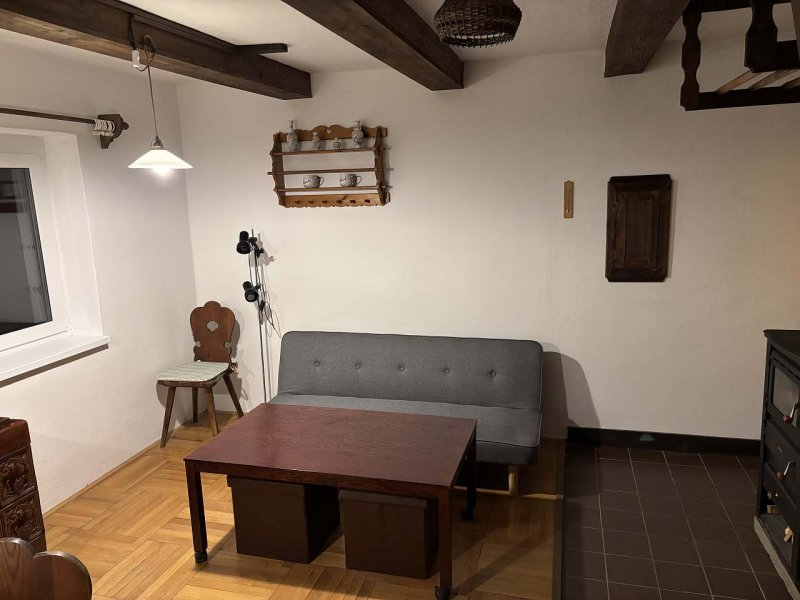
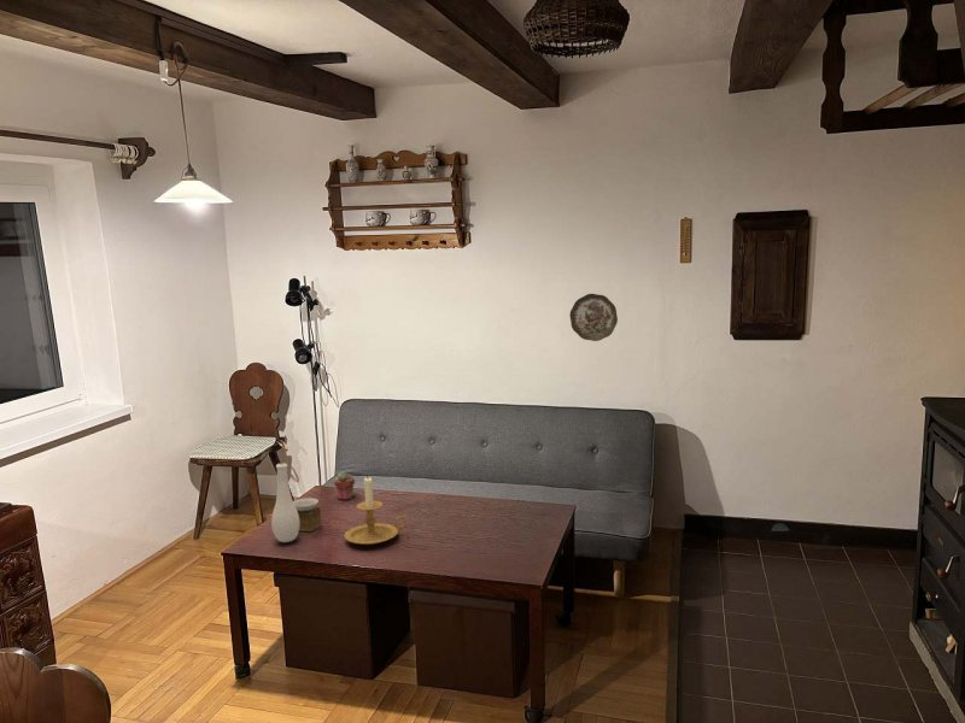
+ potted succulent [333,470,356,501]
+ candle holder [344,475,408,546]
+ decorative plate [568,293,619,342]
+ vase [270,462,322,543]
